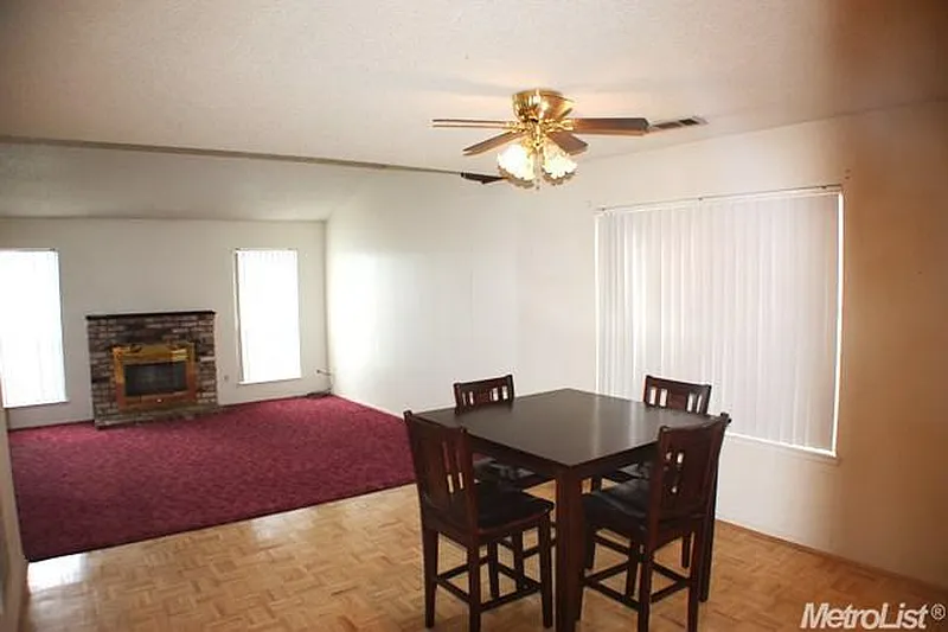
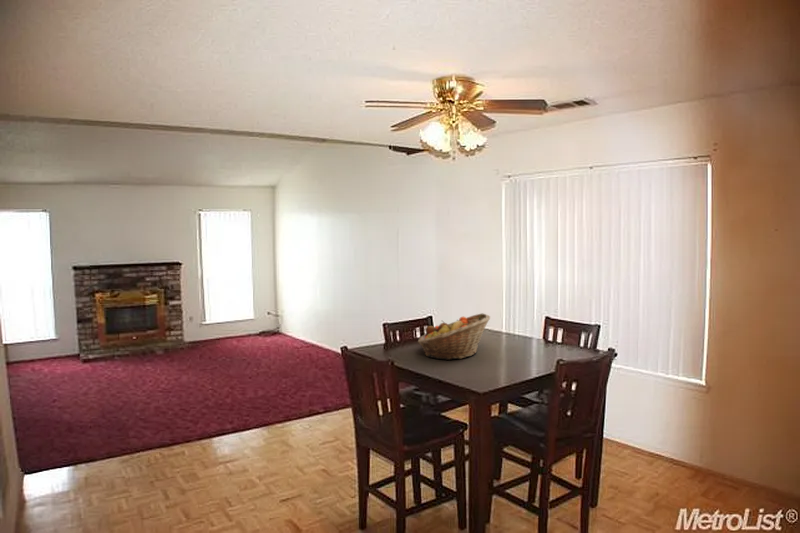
+ fruit basket [417,312,491,361]
